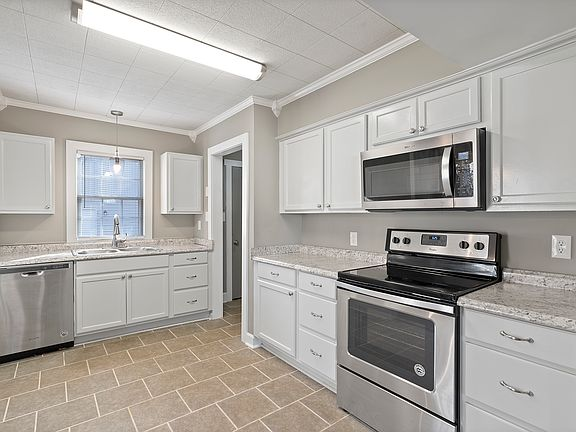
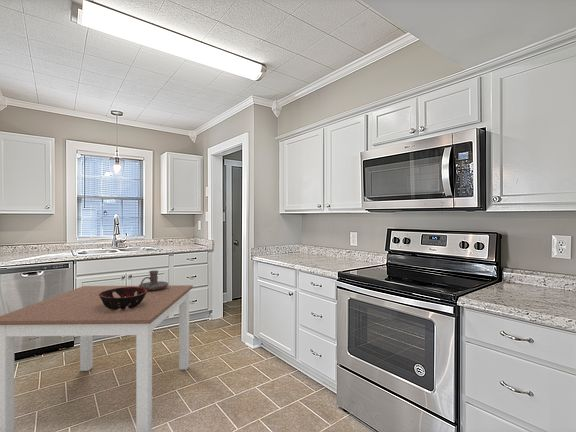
+ candle holder [138,269,169,290]
+ dining table [0,284,194,432]
+ decorative bowl [99,287,148,309]
